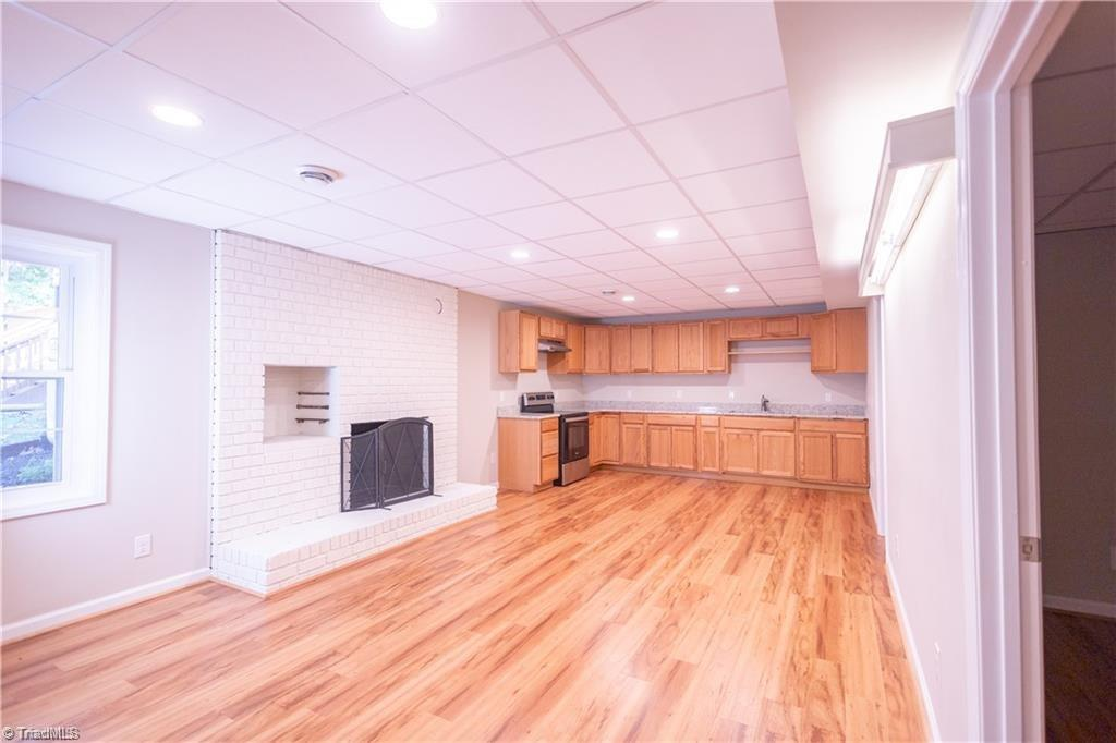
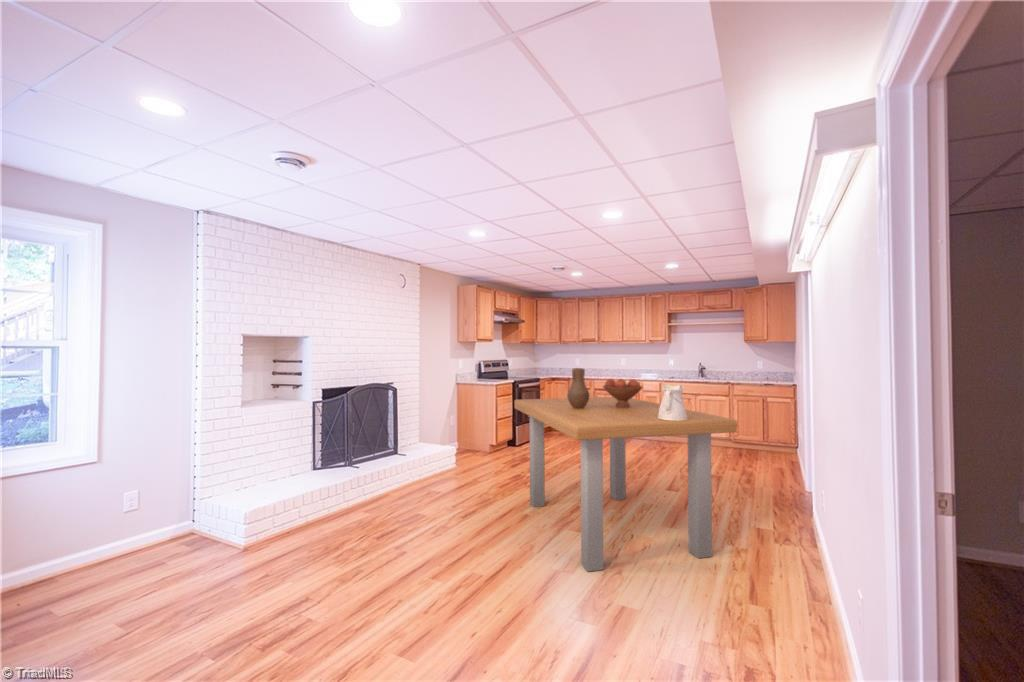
+ dining table [513,396,738,573]
+ fruit bowl [602,378,644,407]
+ pitcher [658,383,687,421]
+ vase [566,367,591,409]
